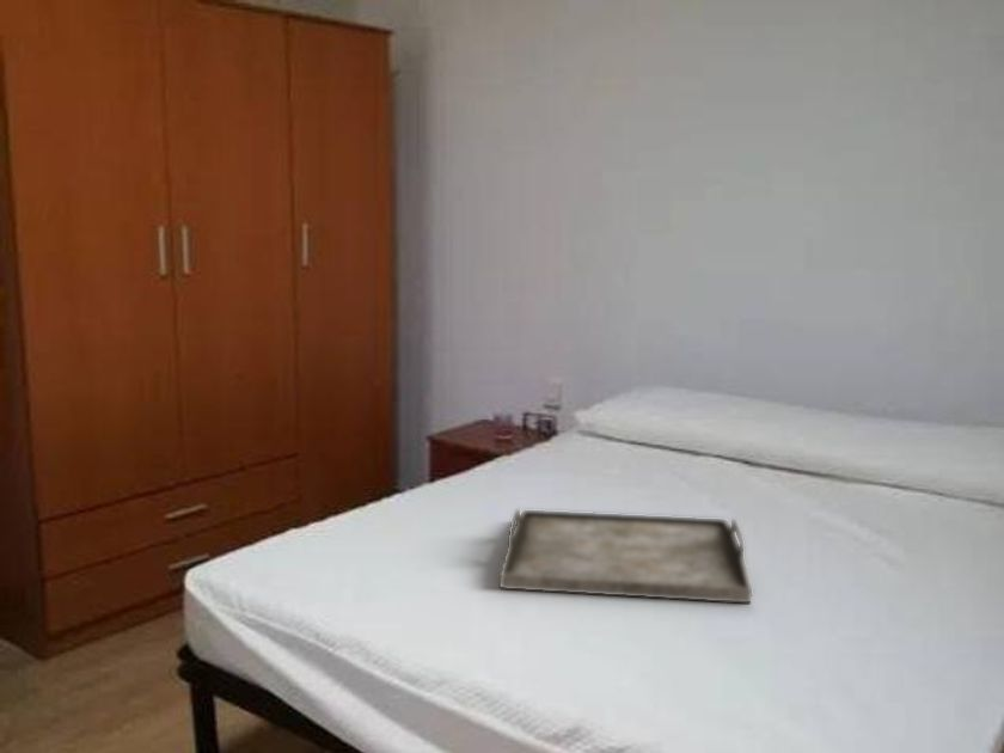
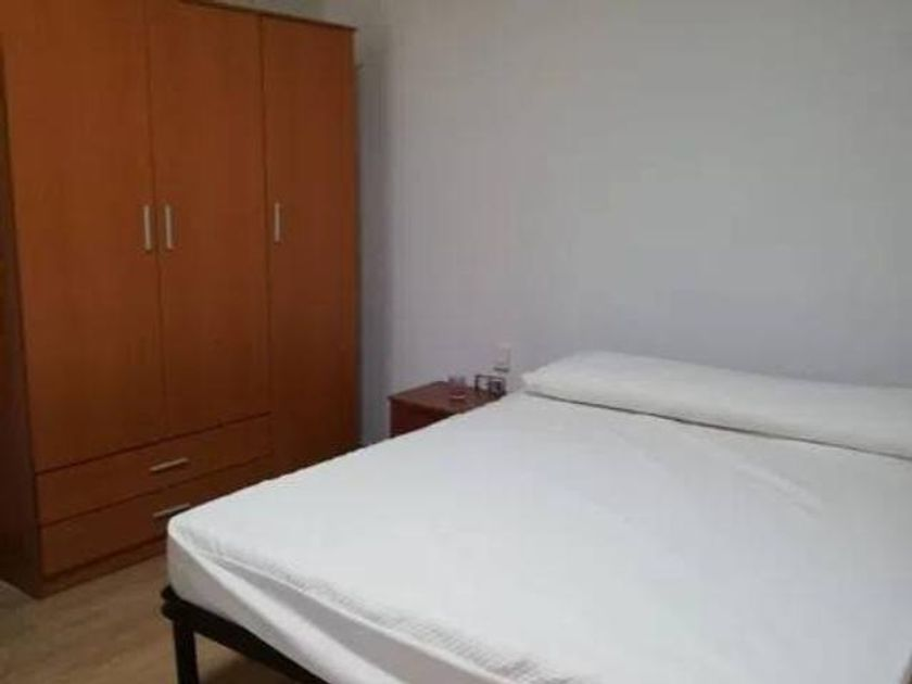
- serving tray [498,508,753,605]
